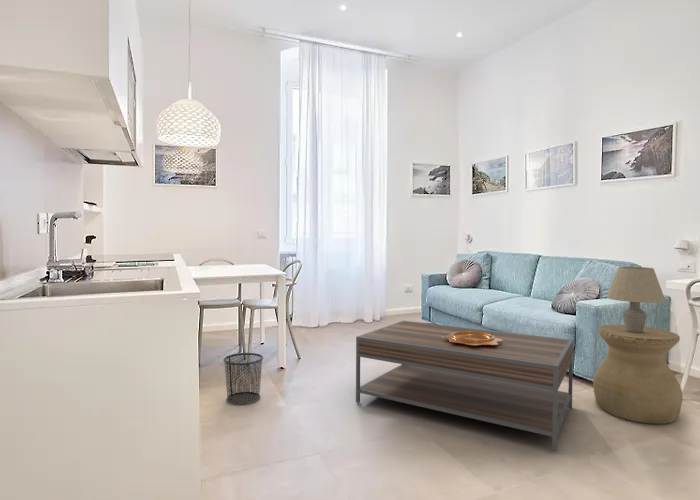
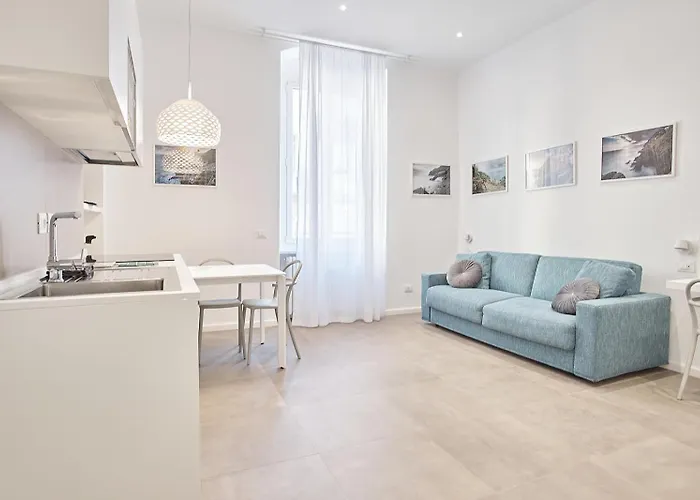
- coffee table [355,320,574,452]
- decorative bowl [443,331,503,347]
- waste bin [222,352,264,406]
- side table [592,324,683,425]
- table lamp [605,266,667,332]
